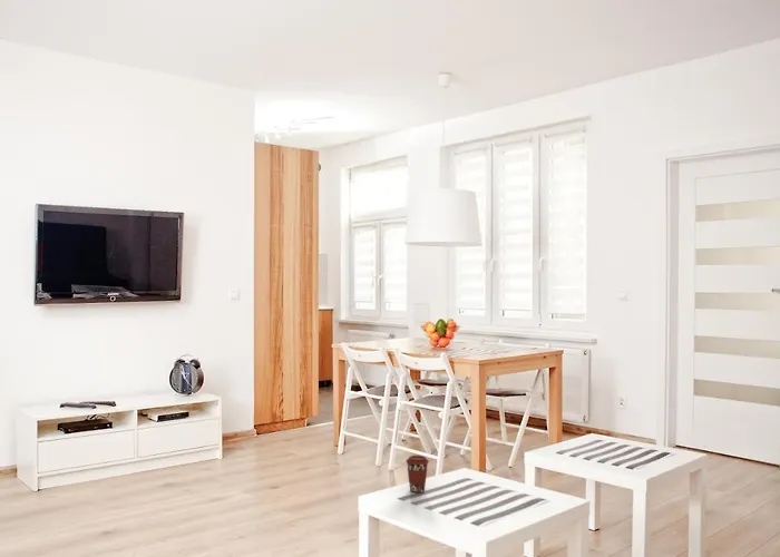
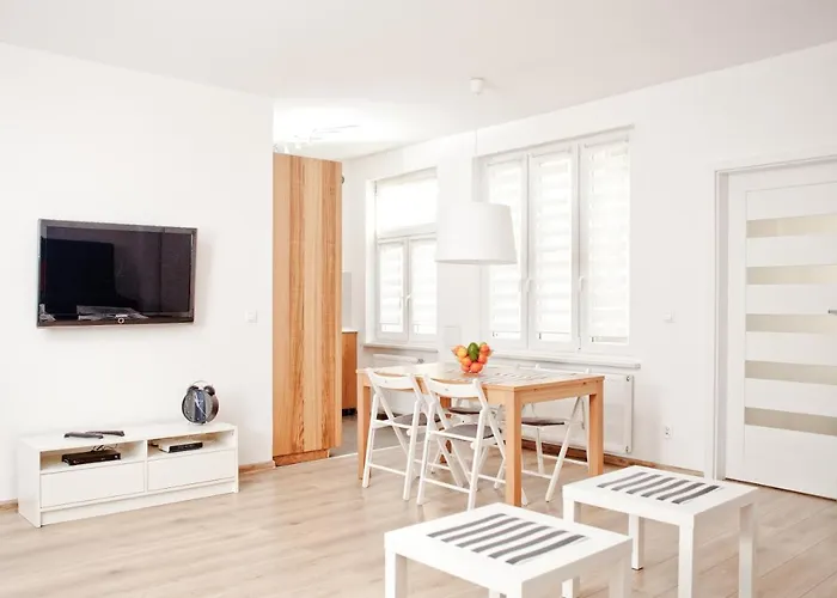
- coffee cup [404,455,430,494]
